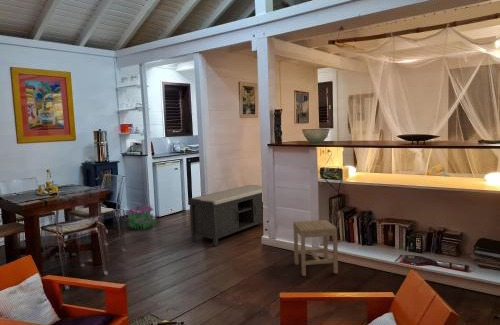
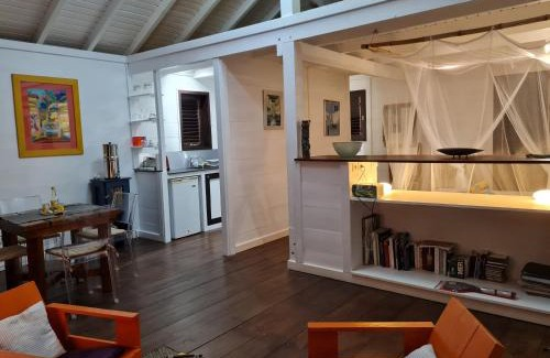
- stool [292,219,339,277]
- decorative plant [124,203,158,230]
- bench [187,184,264,247]
